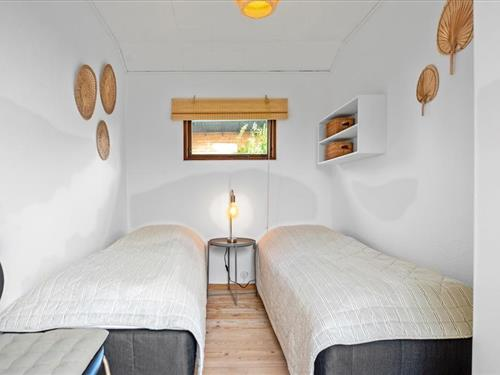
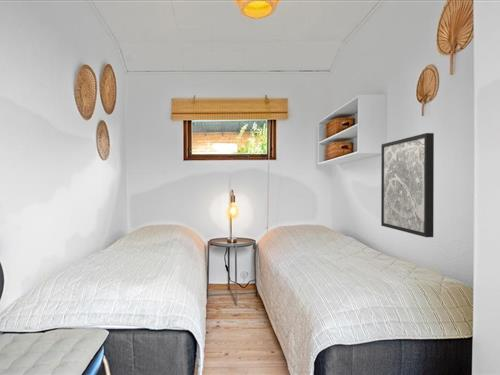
+ wall art [380,132,435,238]
